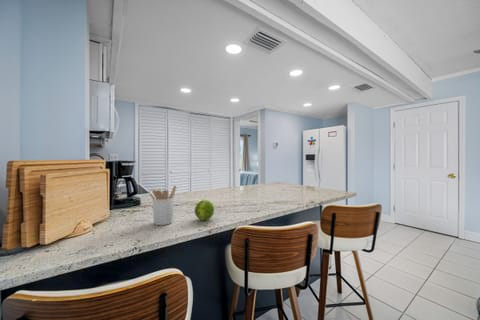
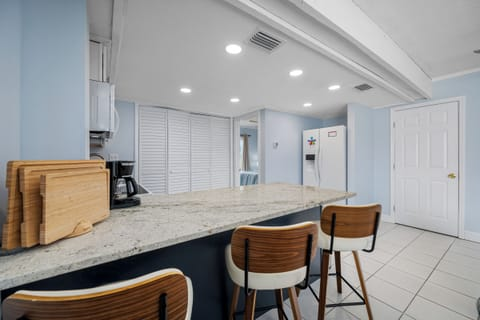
- fruit [194,199,215,221]
- utensil holder [147,184,177,226]
